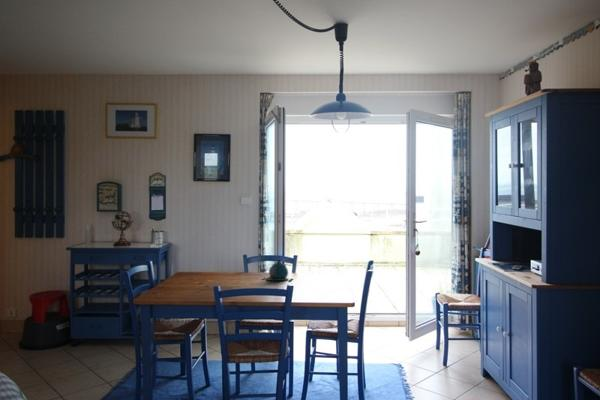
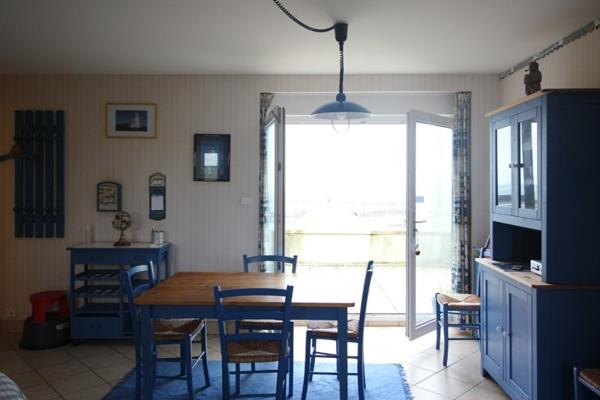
- teapot [262,258,295,283]
